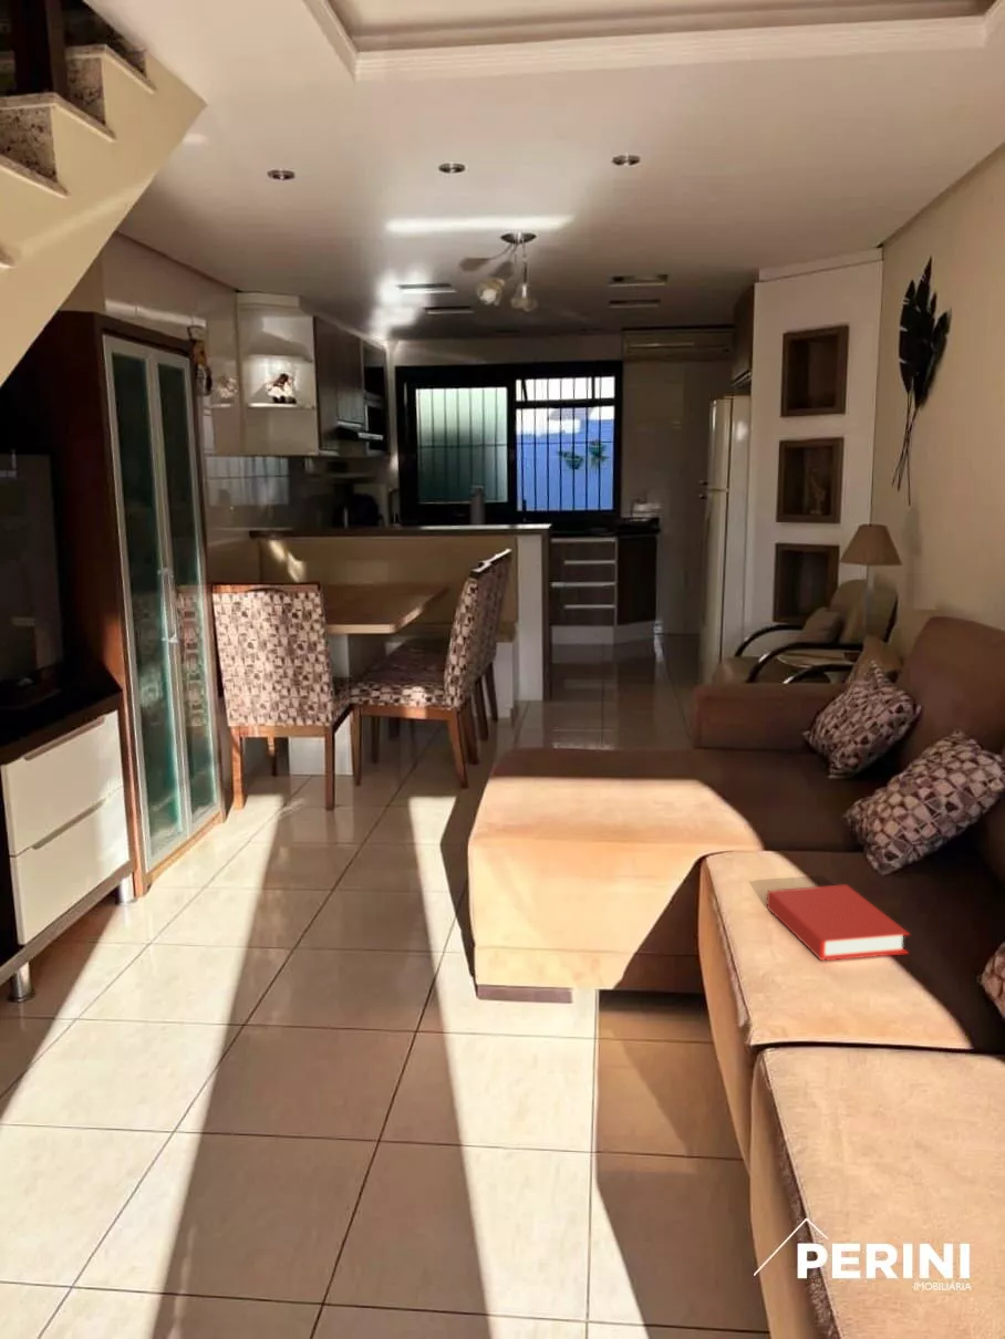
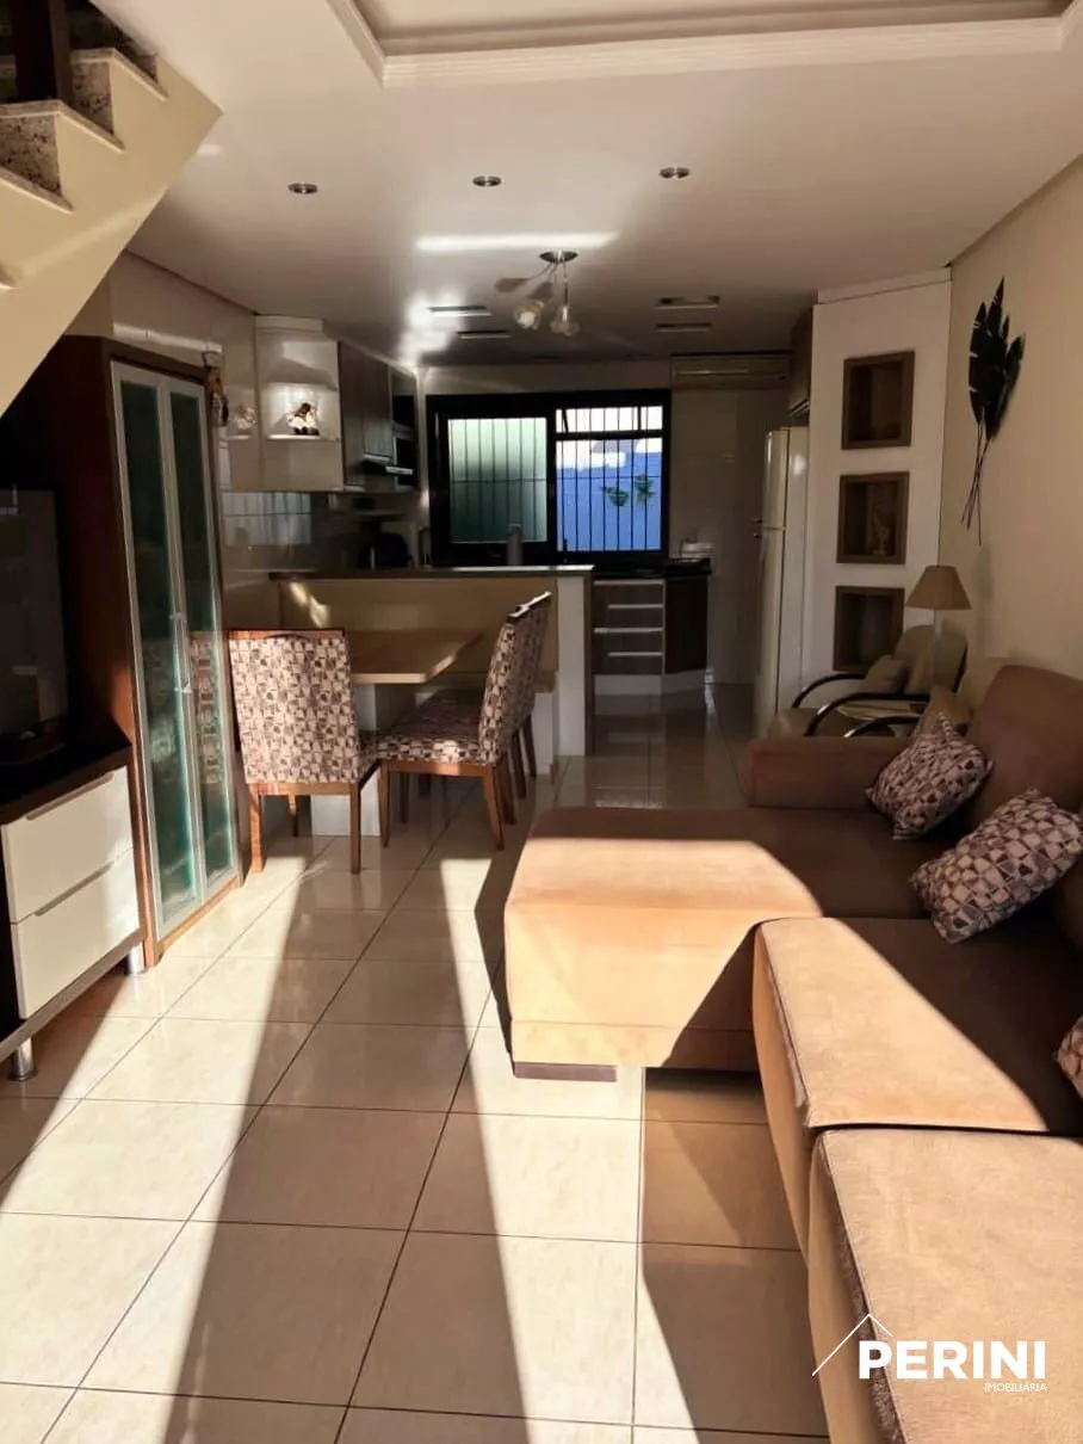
- book [766,883,911,962]
